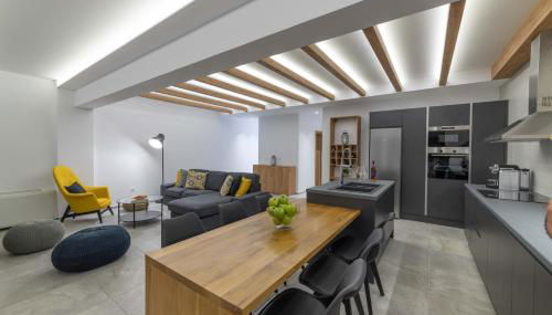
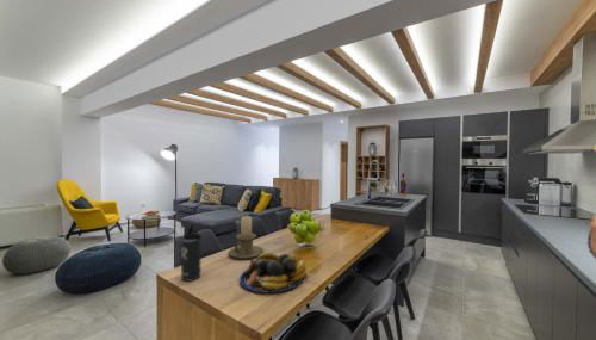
+ thermos bottle [180,224,203,283]
+ fruit bowl [238,252,308,295]
+ candle holder [226,215,265,260]
